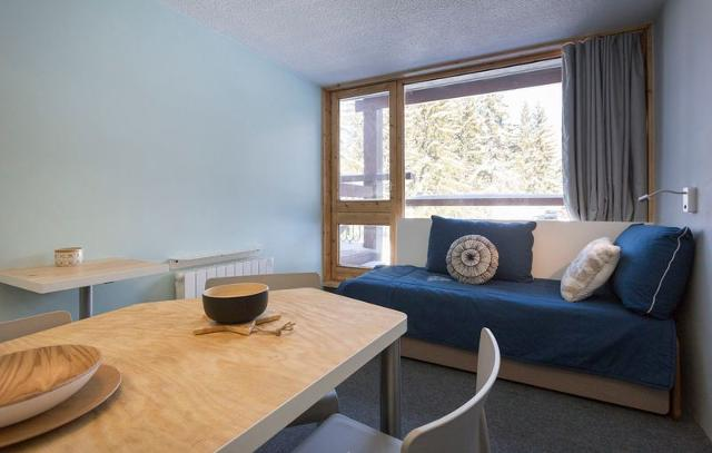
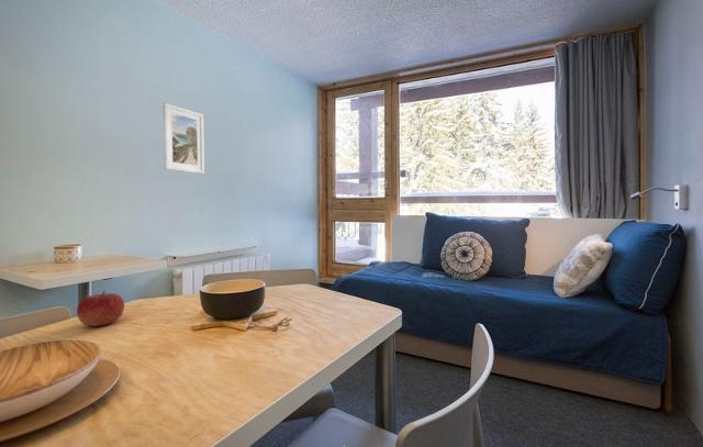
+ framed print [161,102,205,175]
+ fruit [76,290,125,327]
